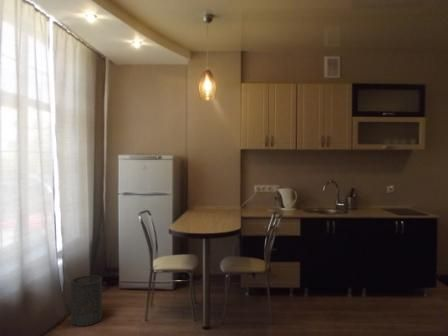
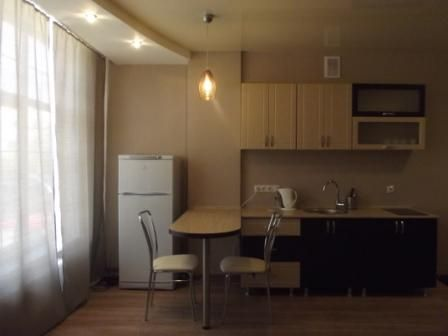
- trash can [70,274,103,327]
